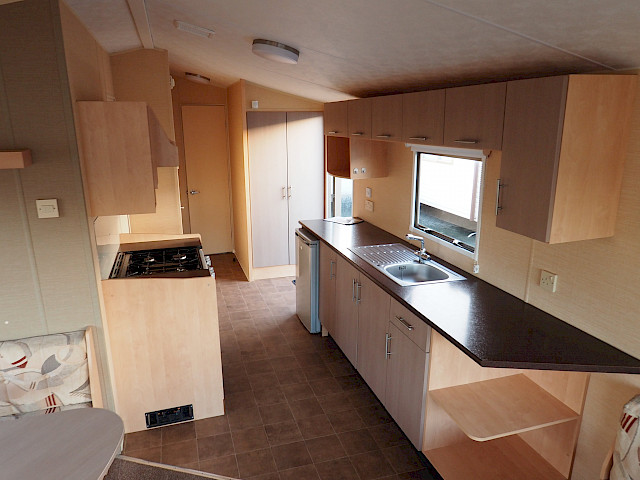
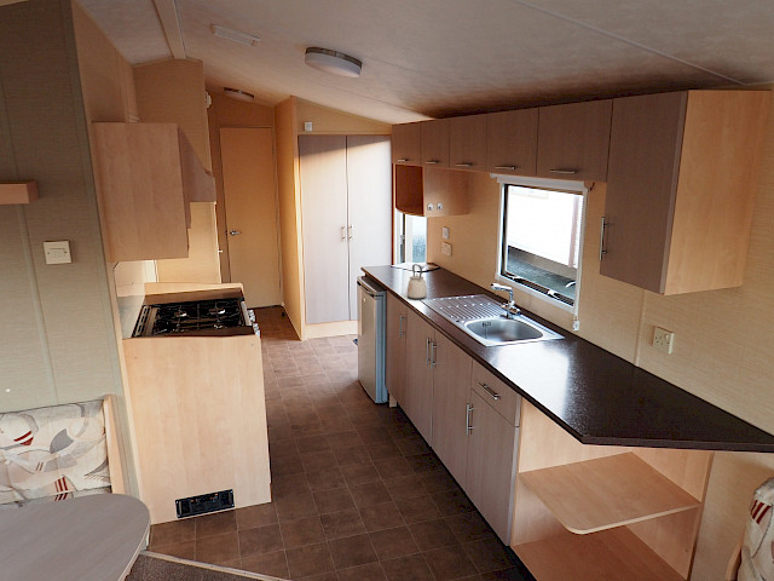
+ kettle [406,263,428,300]
